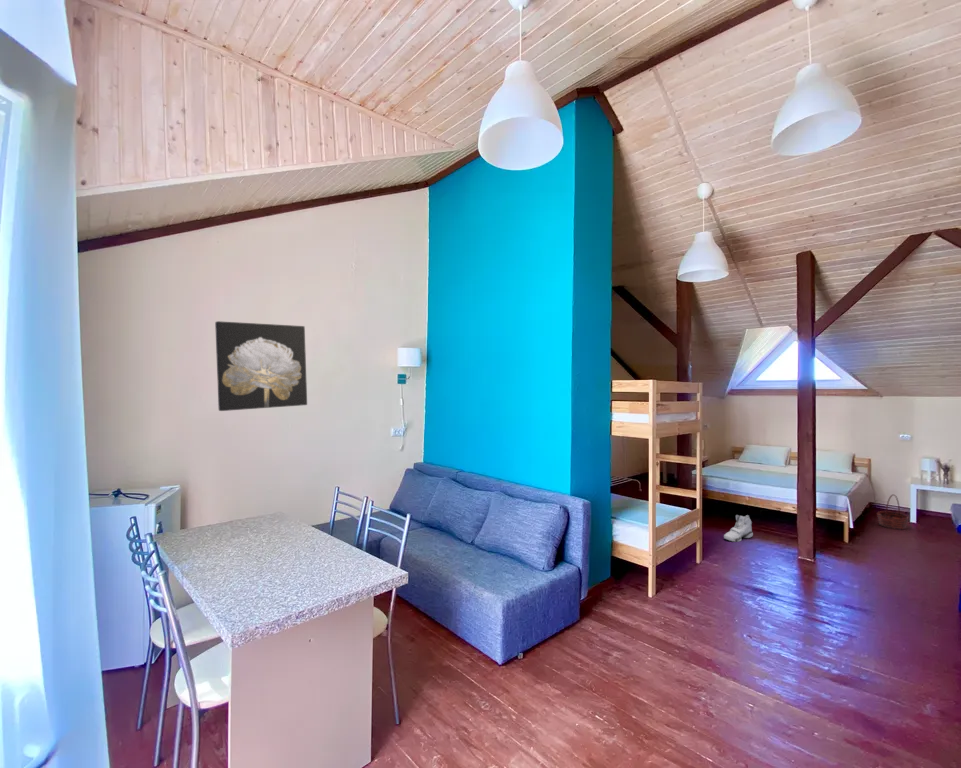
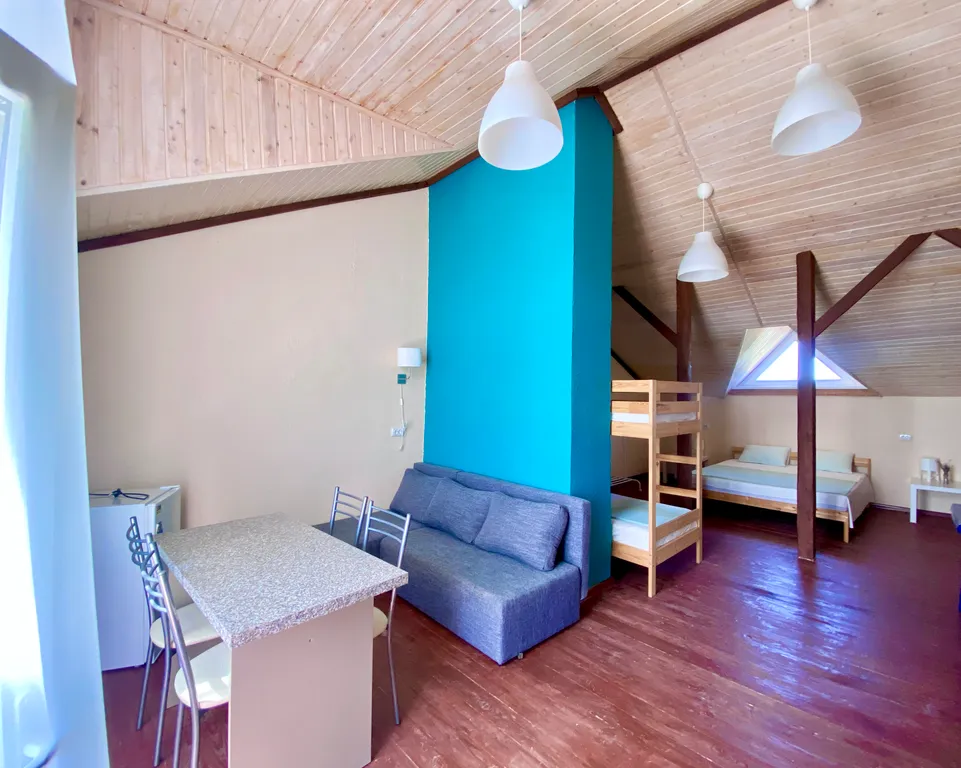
- sneaker [723,514,754,543]
- wall art [214,320,308,412]
- basket [876,494,910,530]
